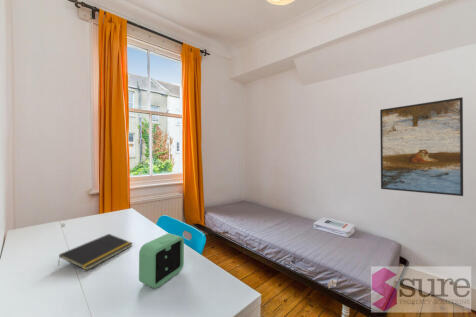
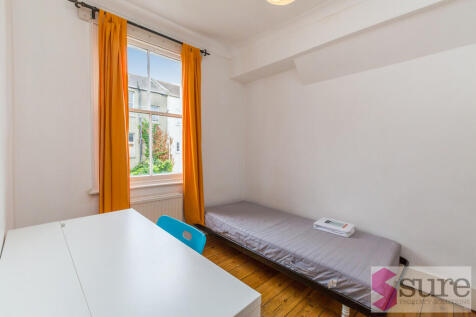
- alarm clock [138,232,185,289]
- notepad [57,233,134,271]
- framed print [379,96,464,197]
